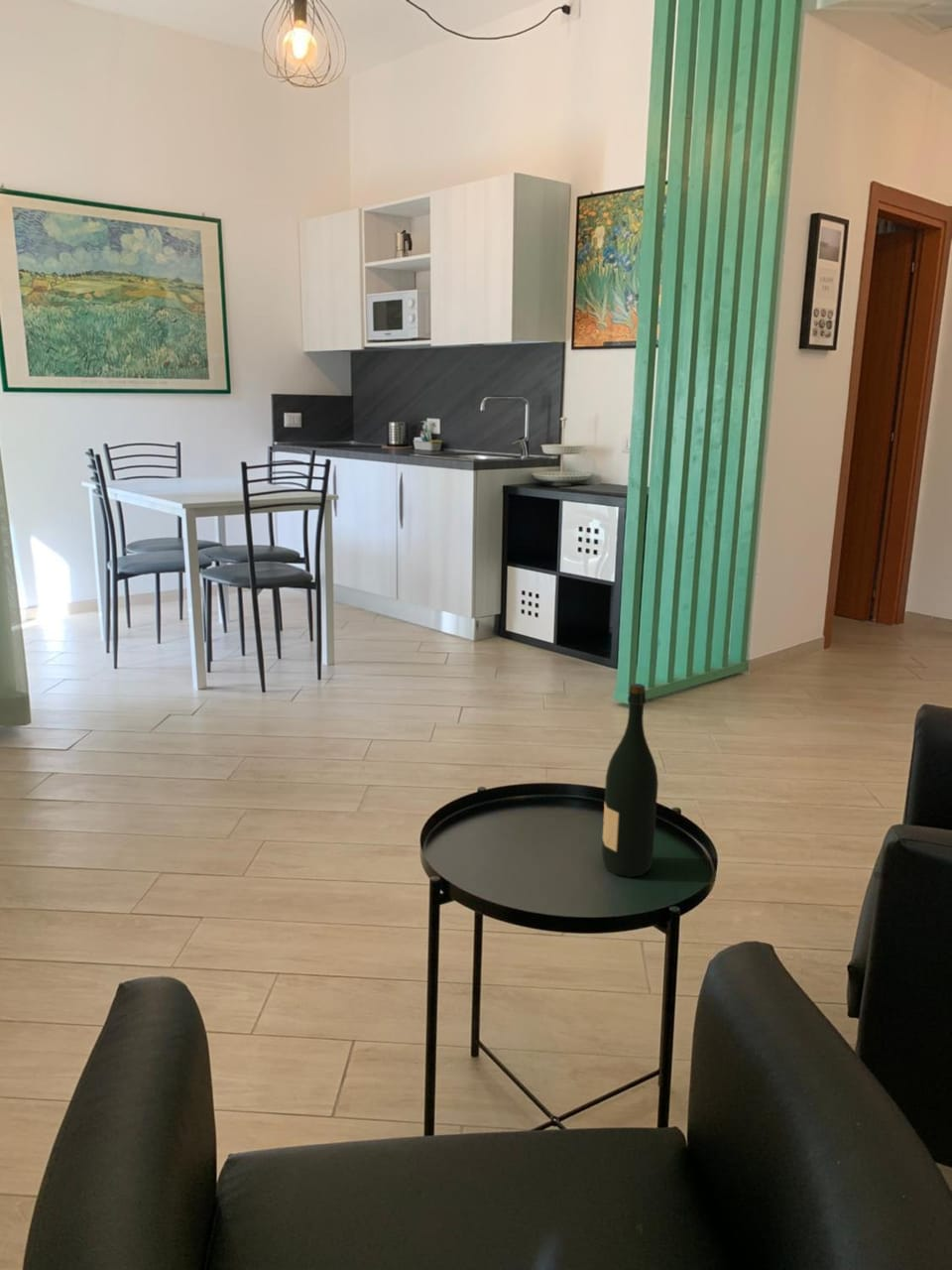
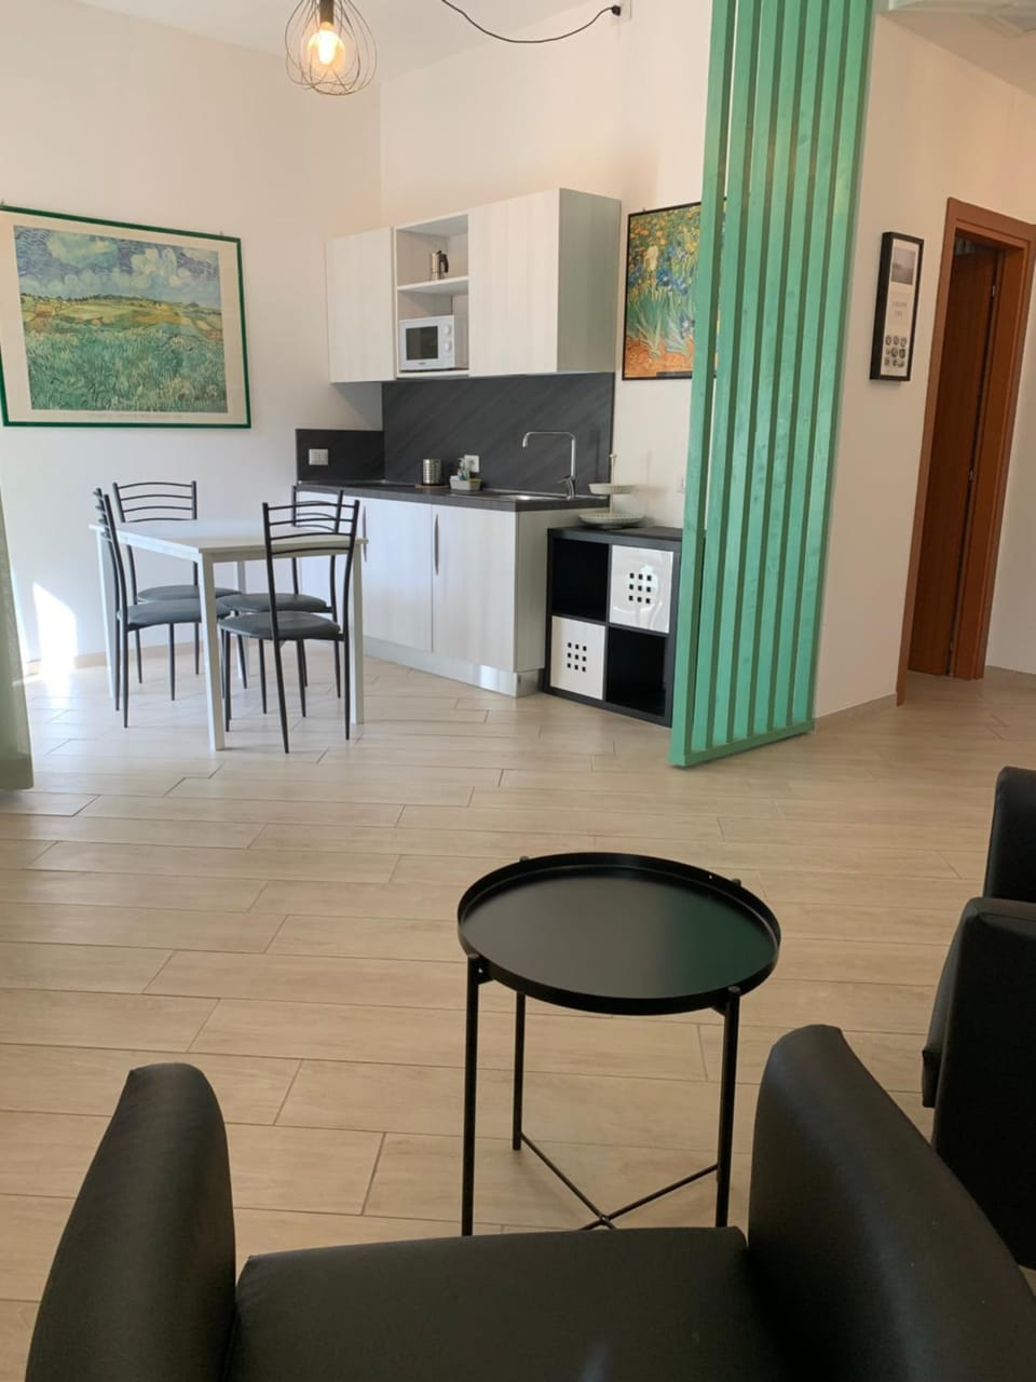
- wine bottle [601,683,659,878]
